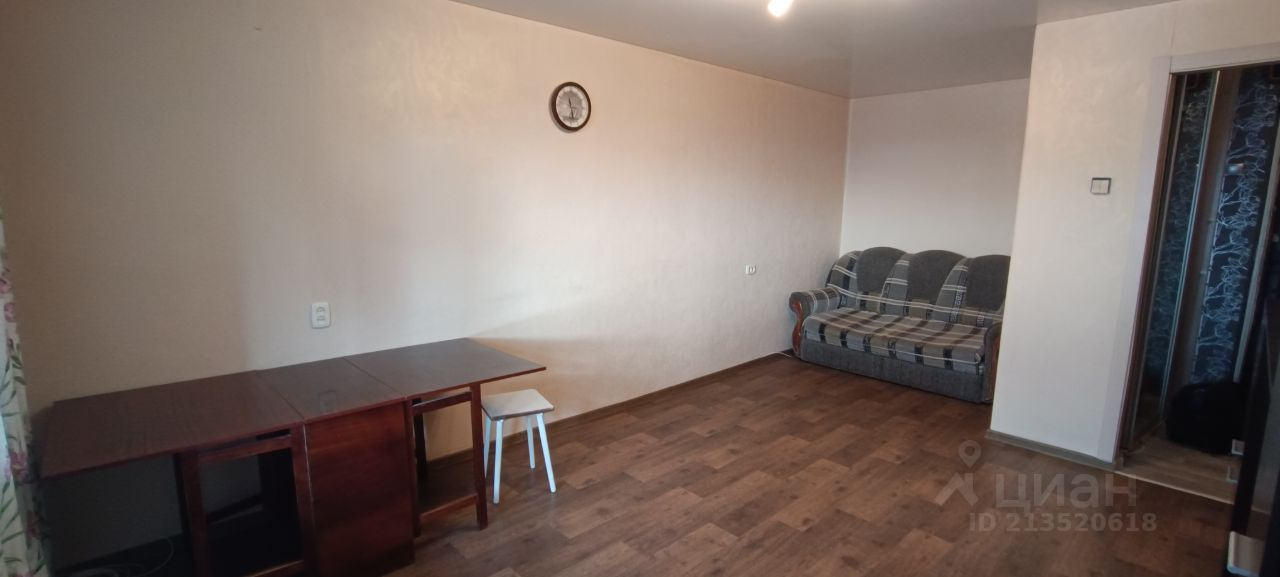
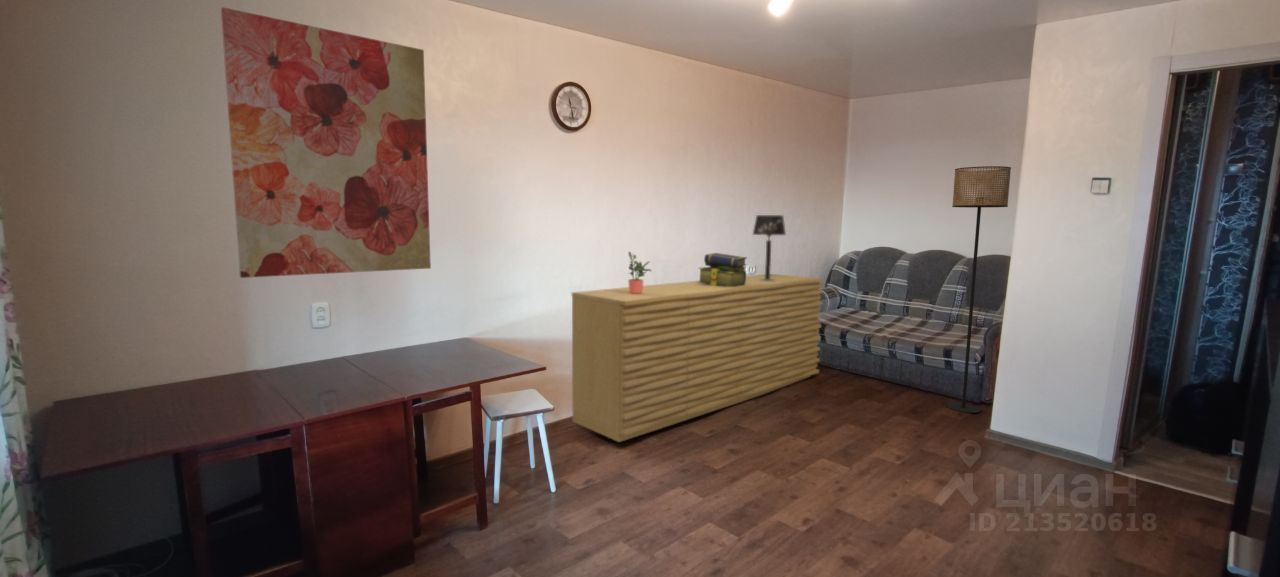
+ potted plant [627,251,653,294]
+ sideboard [571,273,825,443]
+ floor lamp [945,165,1012,414]
+ stack of books [697,252,748,288]
+ wall art [220,6,432,279]
+ table lamp [751,214,787,281]
